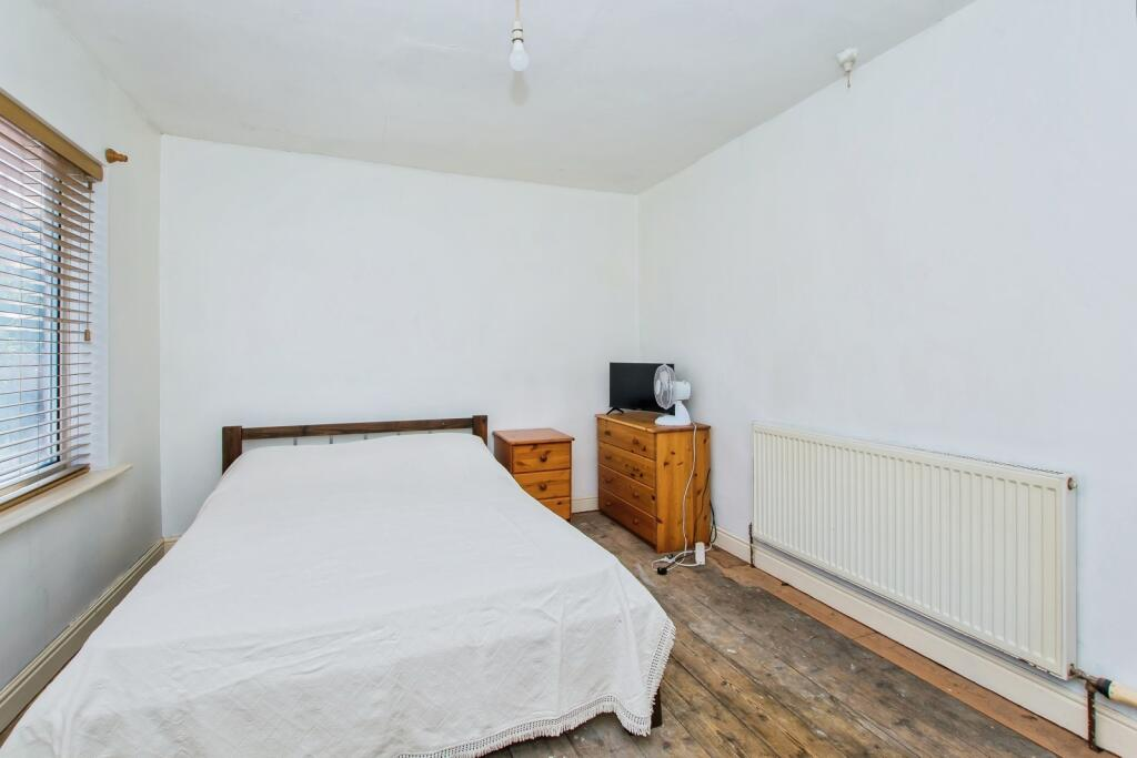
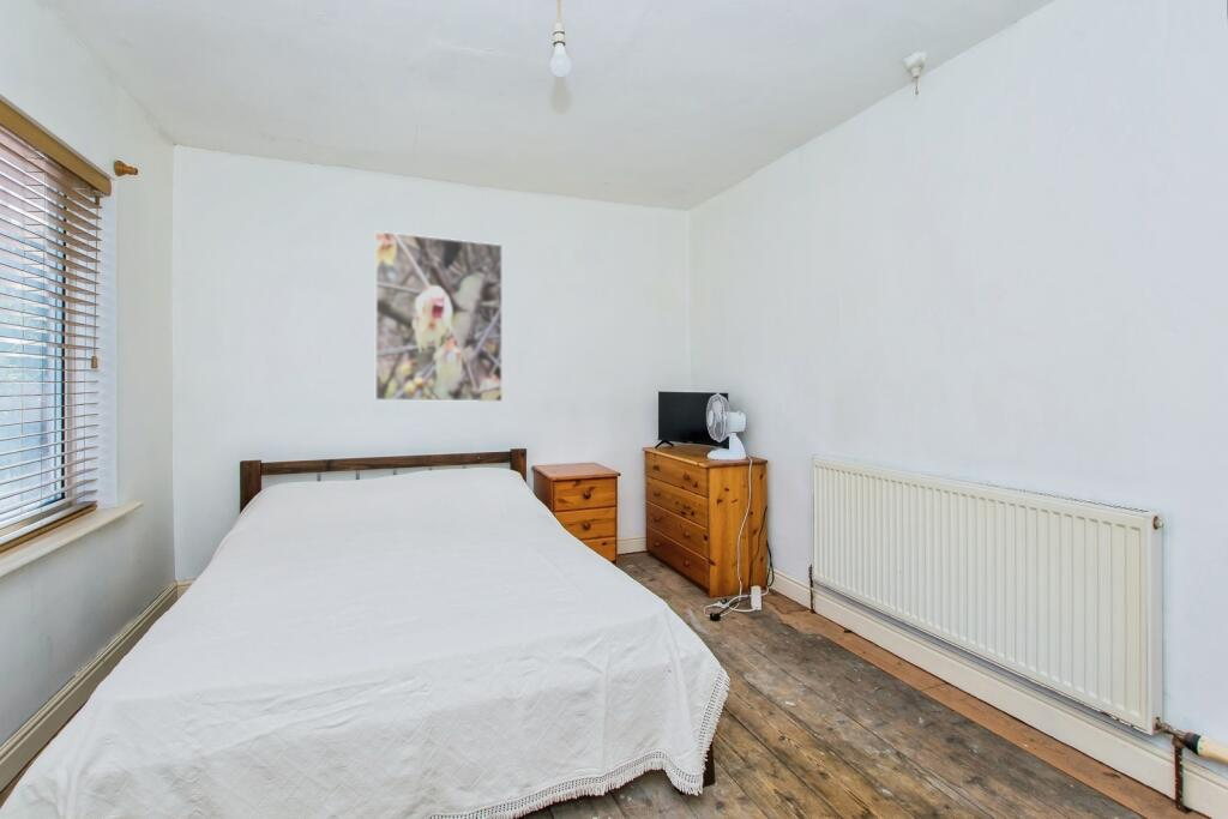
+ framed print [374,230,504,403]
